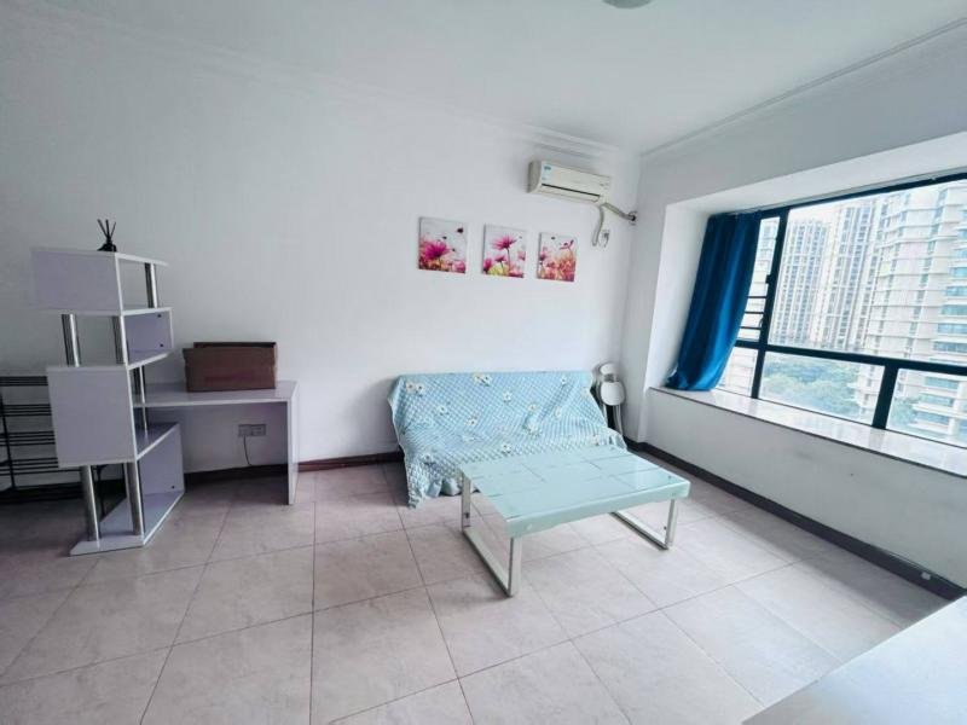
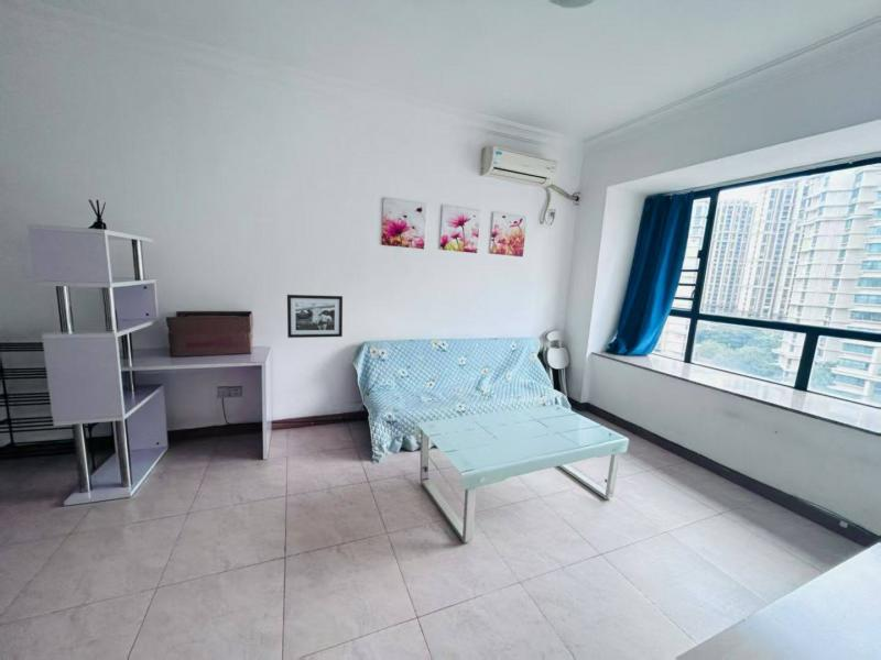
+ picture frame [286,294,344,339]
